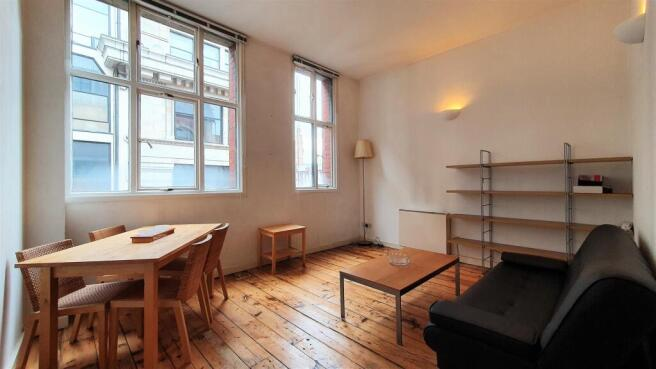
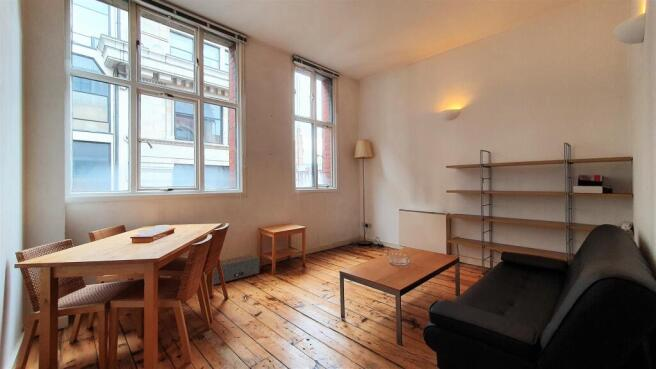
+ speaker [212,254,260,286]
